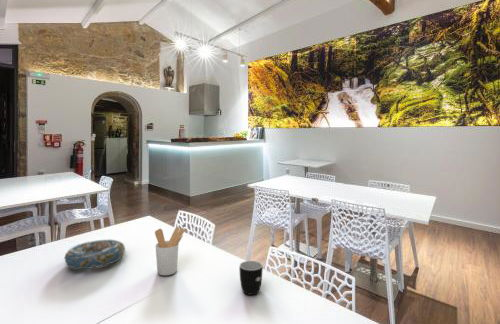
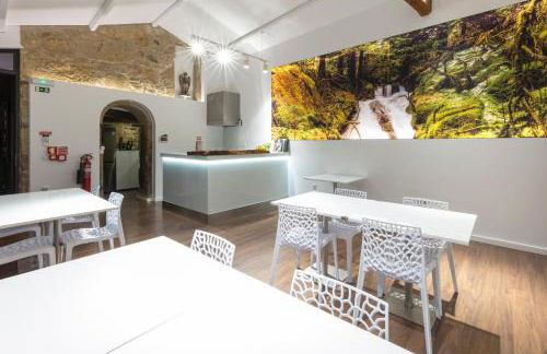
- mug [239,260,264,296]
- decorative bowl [64,238,126,271]
- utensil holder [154,226,186,276]
